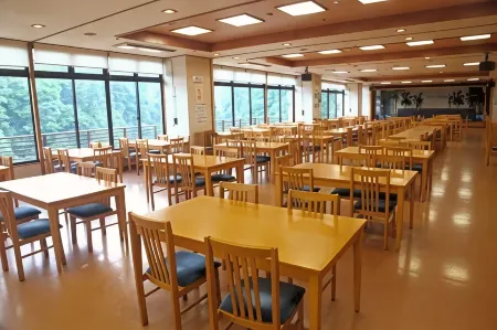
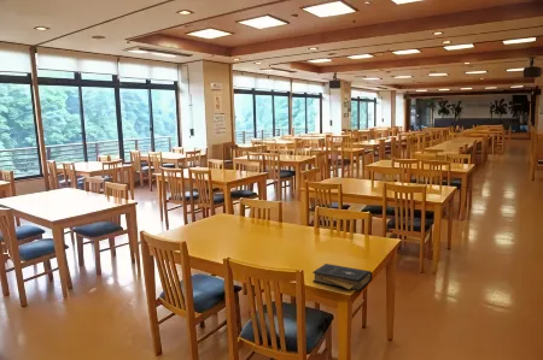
+ book [311,262,373,293]
